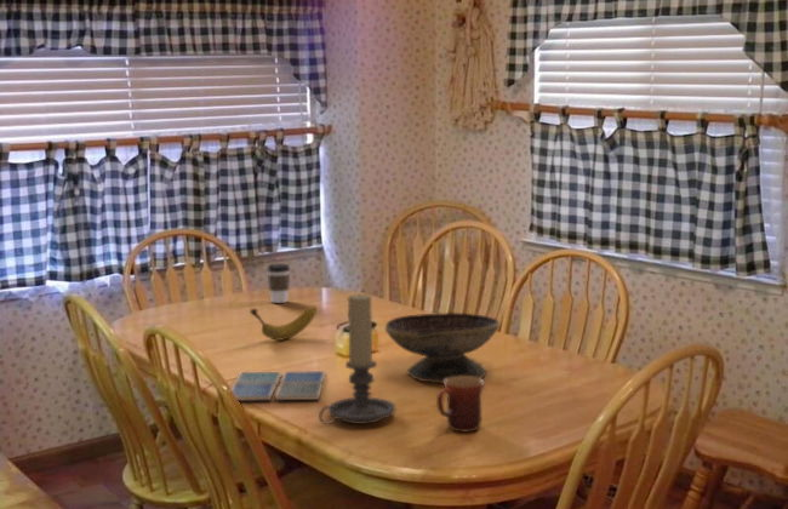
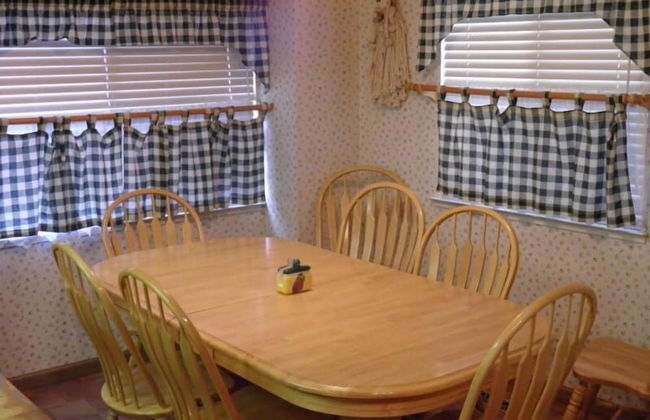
- fruit [249,305,318,342]
- decorative bowl [384,311,501,384]
- drink coaster [230,370,326,401]
- coffee cup [265,263,291,304]
- mug [435,376,486,433]
- candle holder [318,292,396,425]
